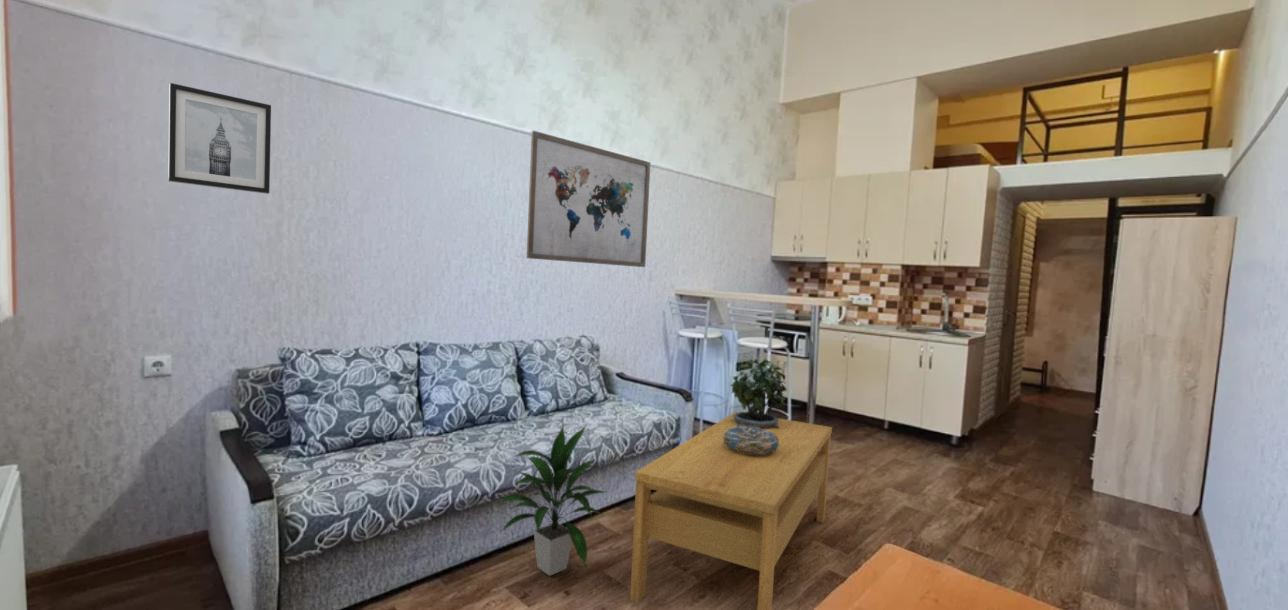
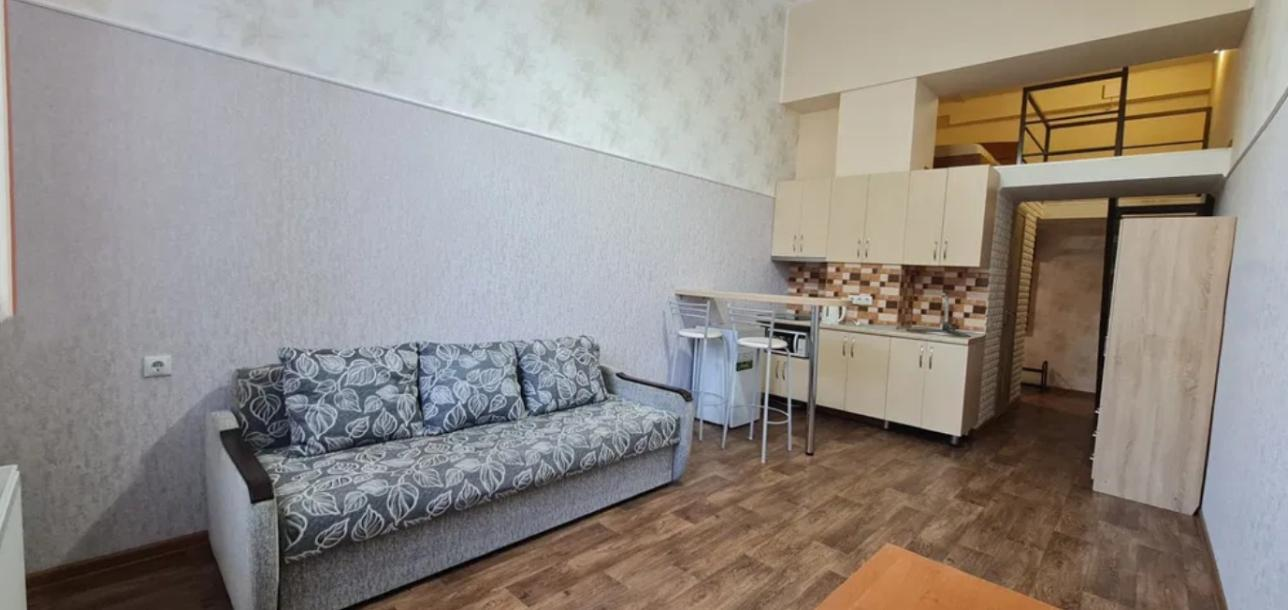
- wall art [526,130,651,268]
- potted plant [730,357,788,429]
- wall art [167,82,272,195]
- decorative bowl [723,426,780,455]
- indoor plant [491,424,607,577]
- coffee table [629,410,833,610]
